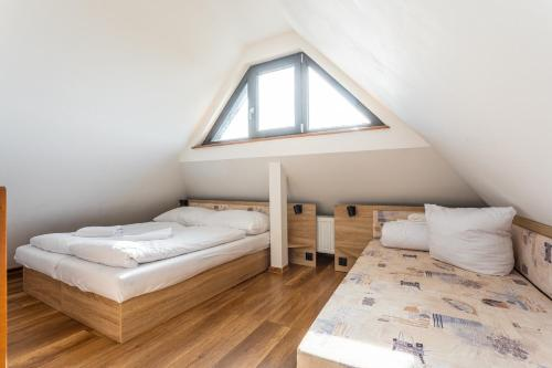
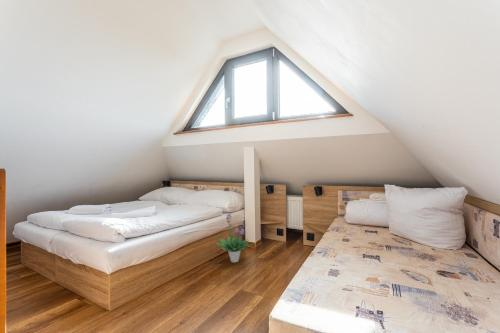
+ potted plant [215,212,252,263]
